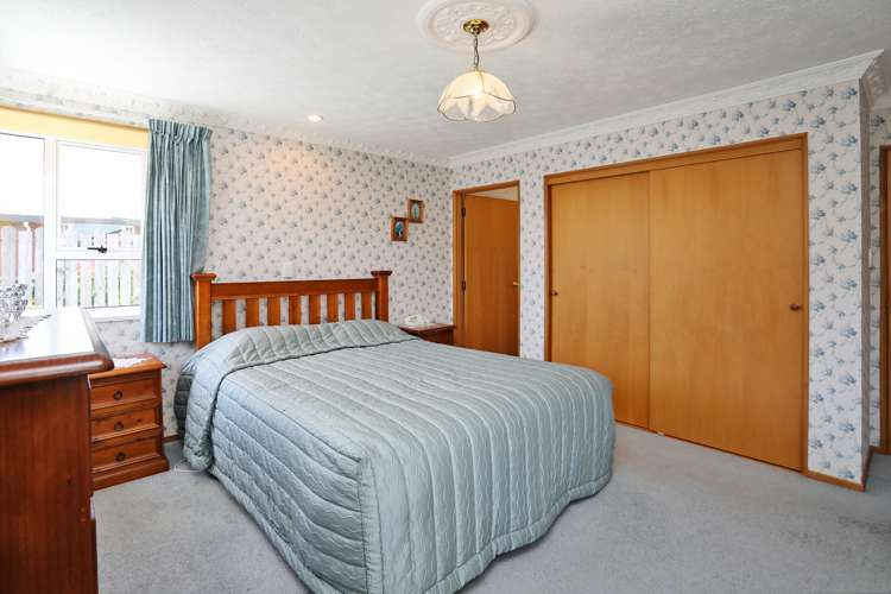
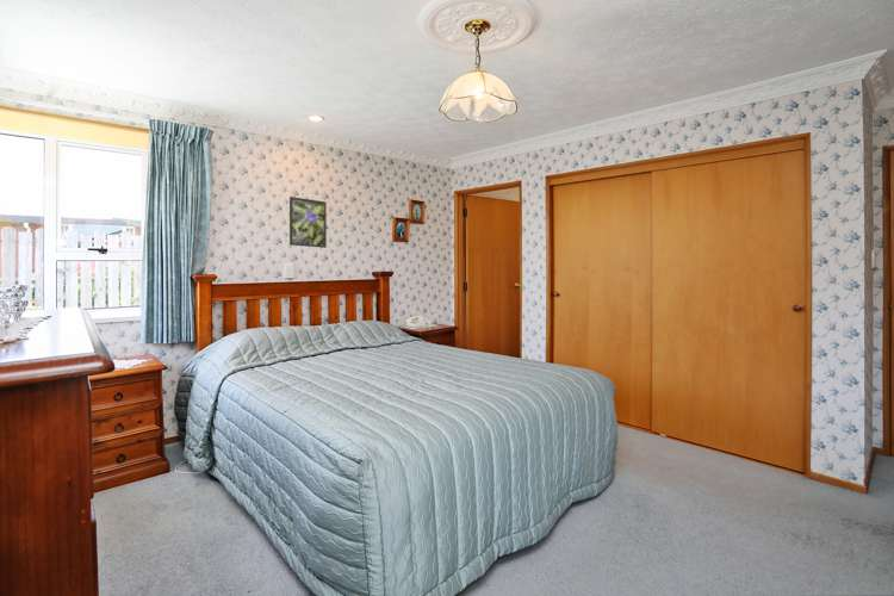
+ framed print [288,195,328,249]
